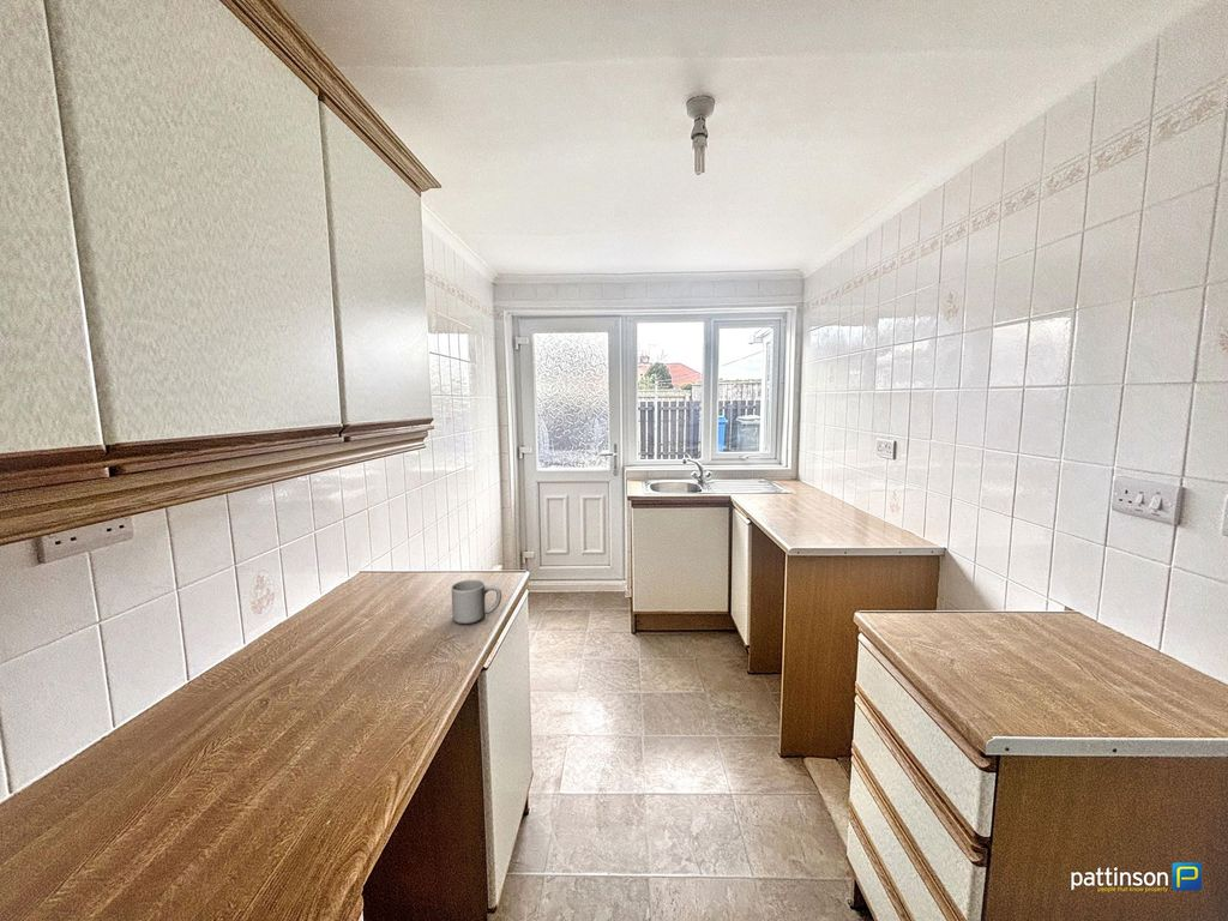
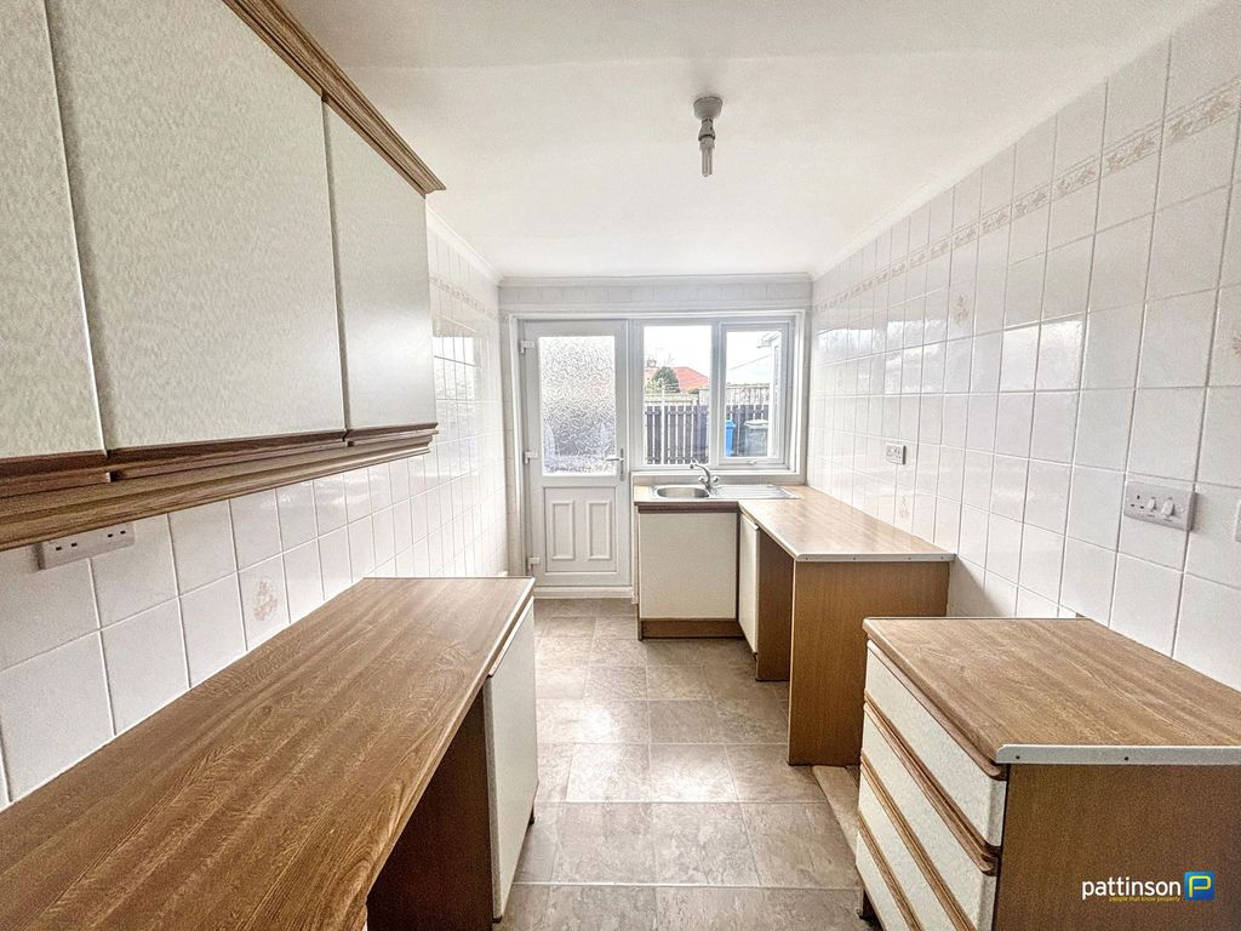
- mug [451,579,502,625]
